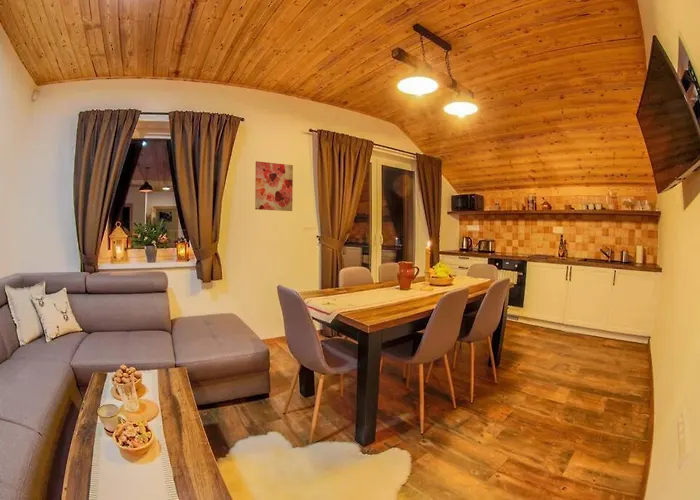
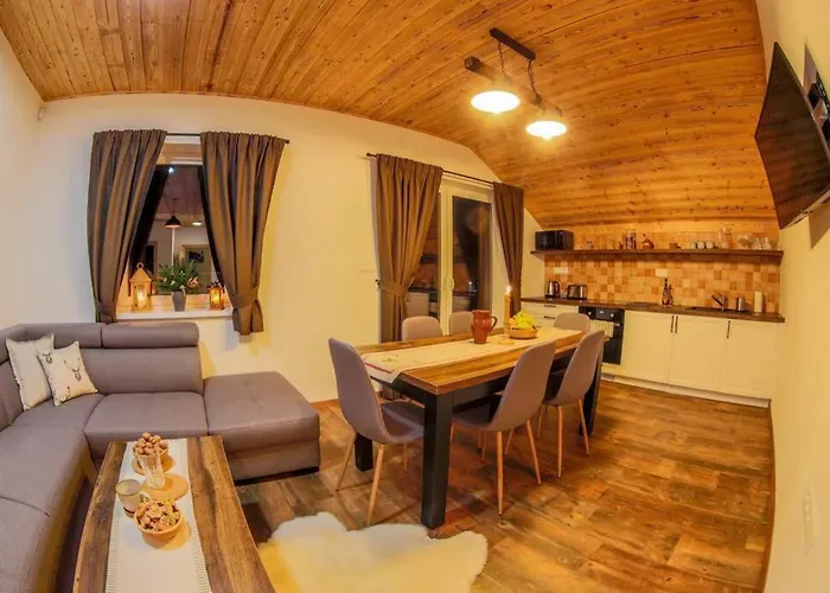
- wall art [254,160,294,212]
